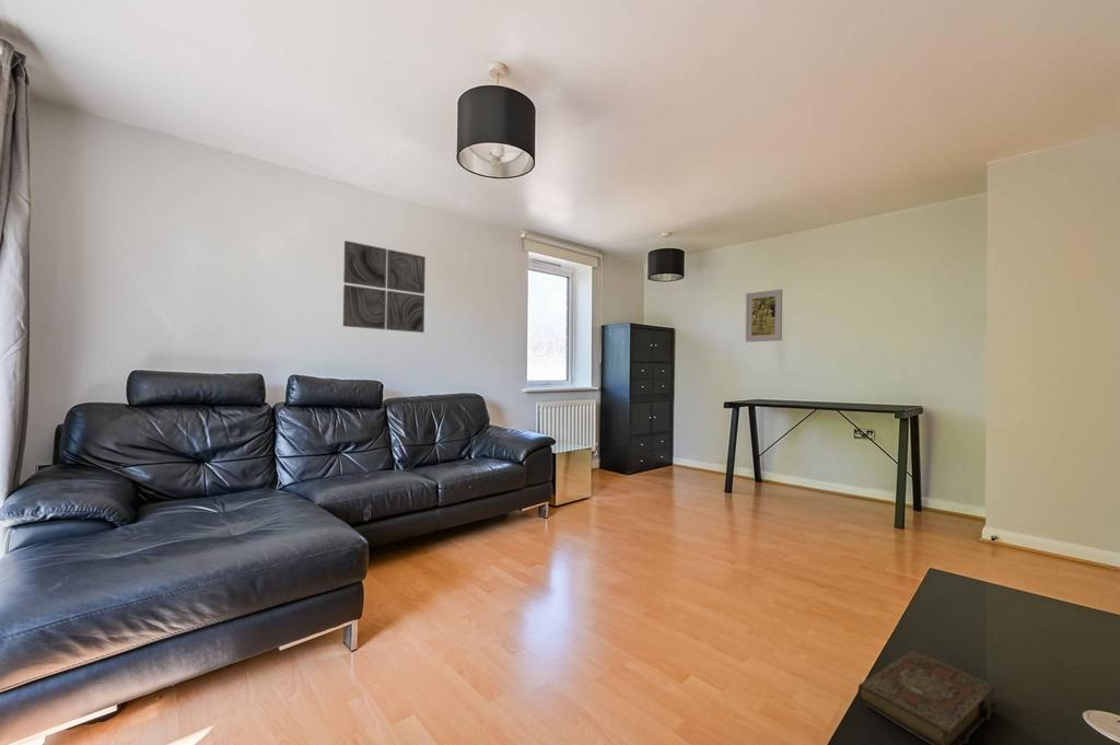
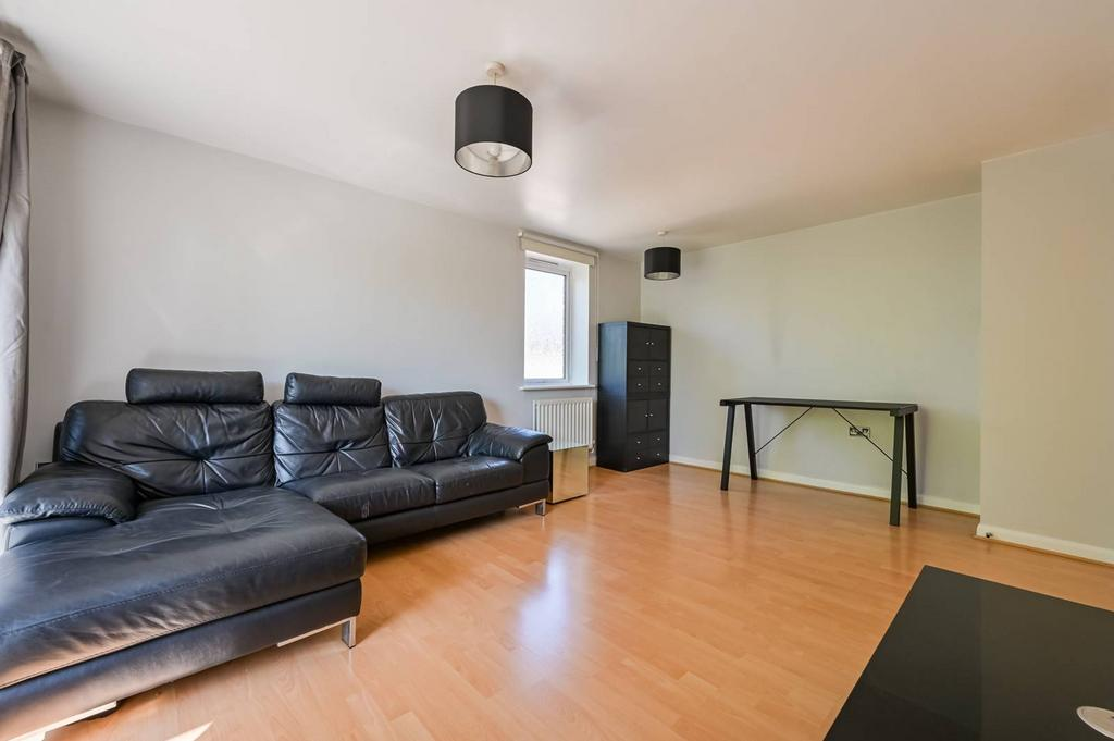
- book [856,649,999,745]
- wall art [342,240,427,334]
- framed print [745,289,783,344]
